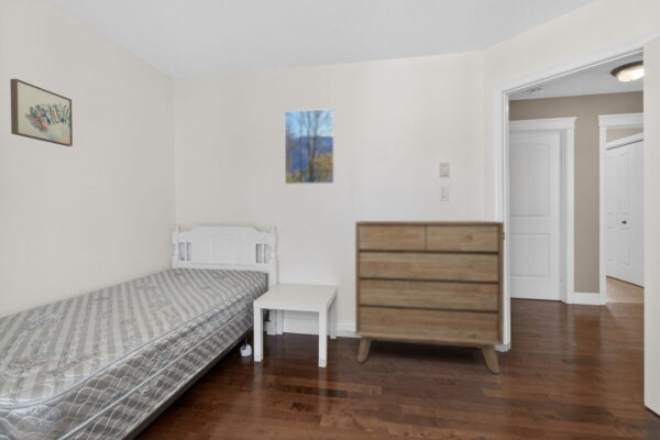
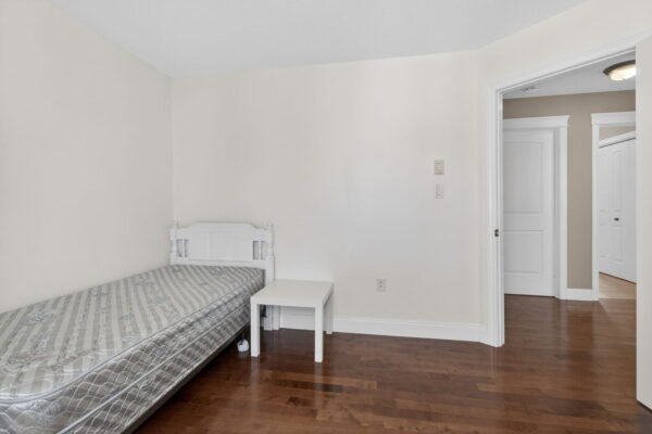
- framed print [284,108,336,186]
- dresser [354,220,505,375]
- wall art [10,77,74,147]
